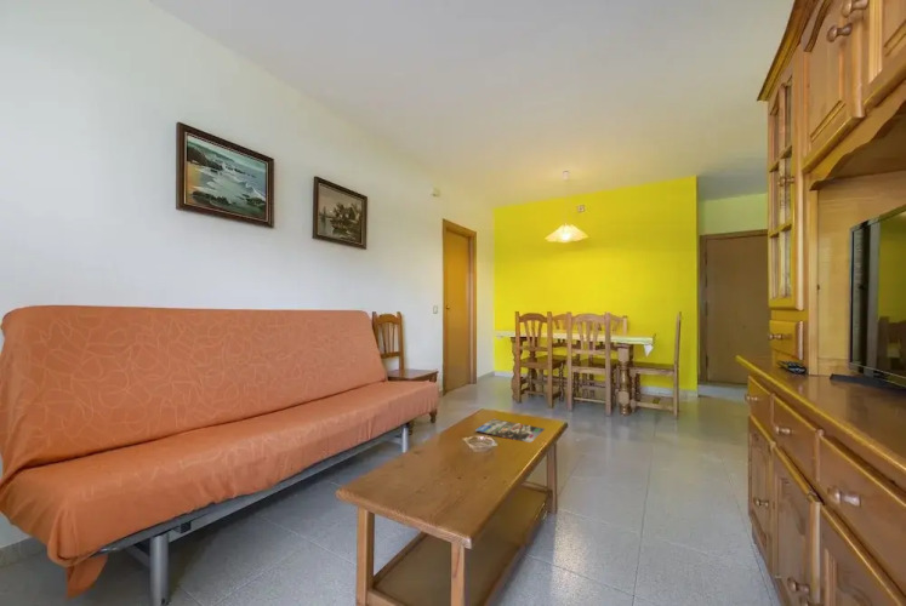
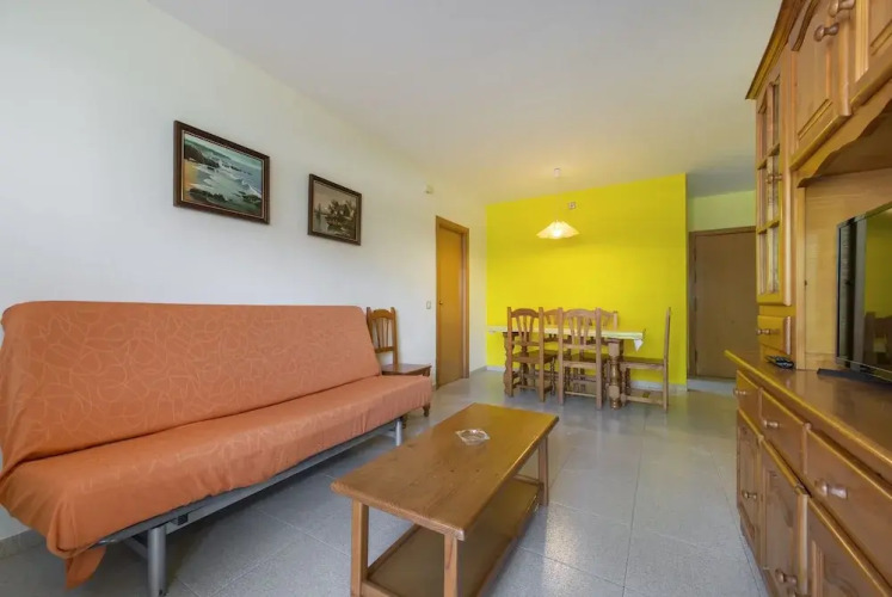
- magazine [474,418,546,444]
